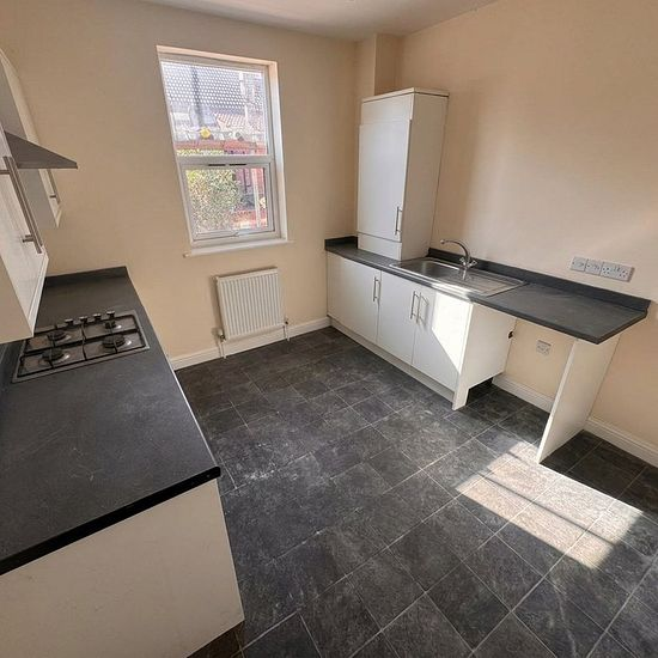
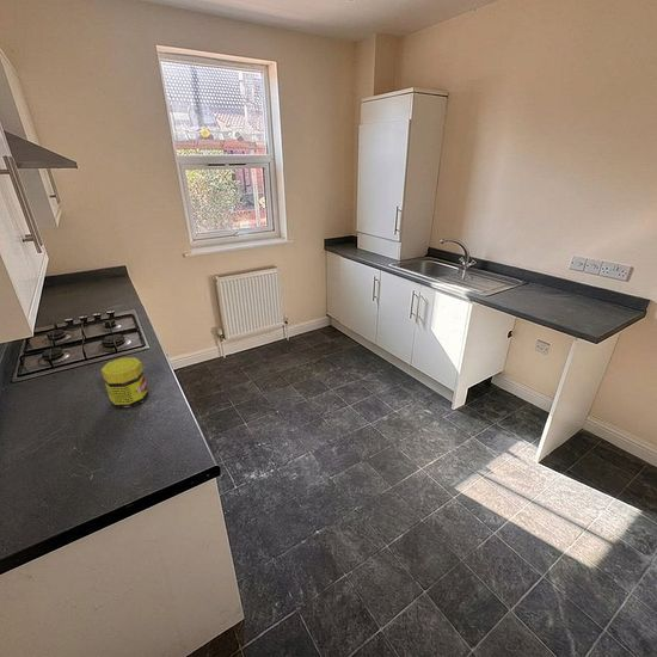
+ jar [100,356,149,410]
